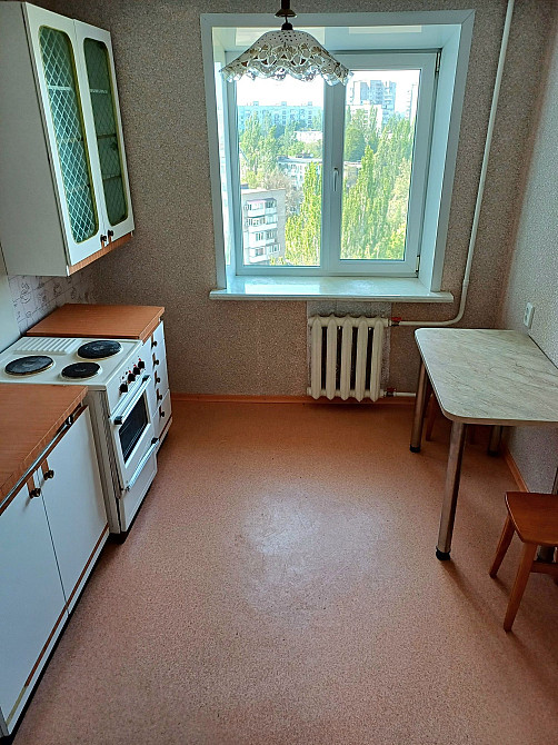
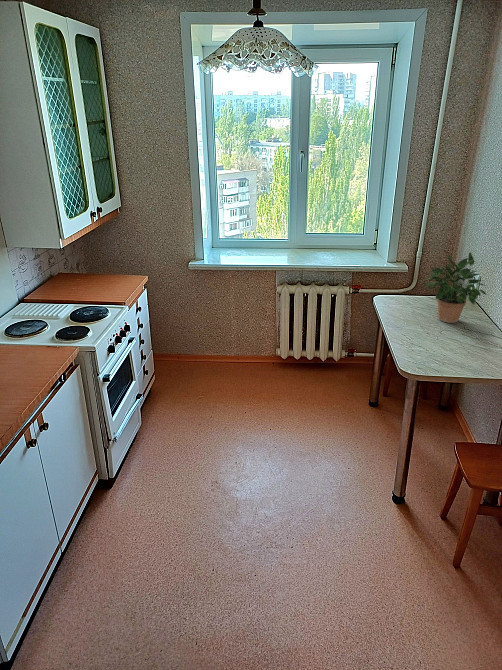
+ potted plant [418,251,487,324]
